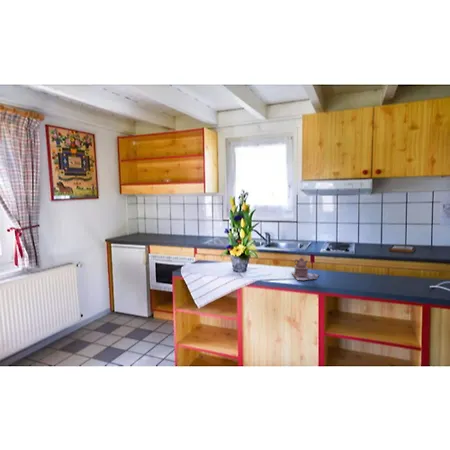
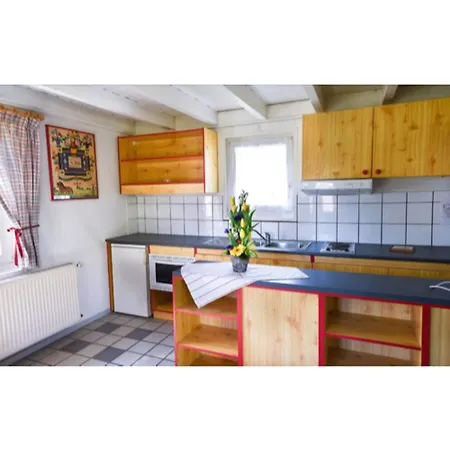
- teapot [290,257,320,281]
